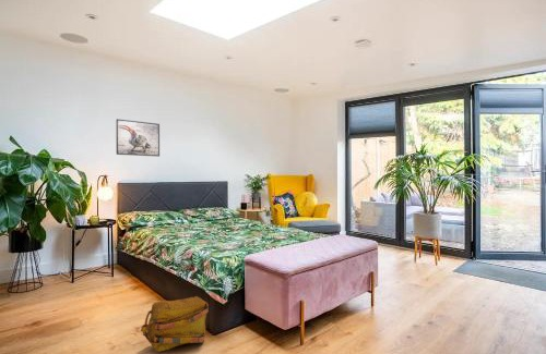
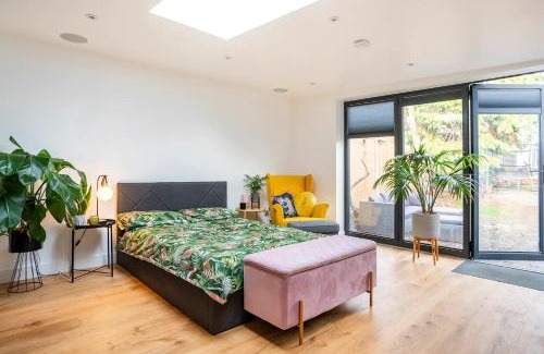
- backpack [140,295,210,353]
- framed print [116,118,161,158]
